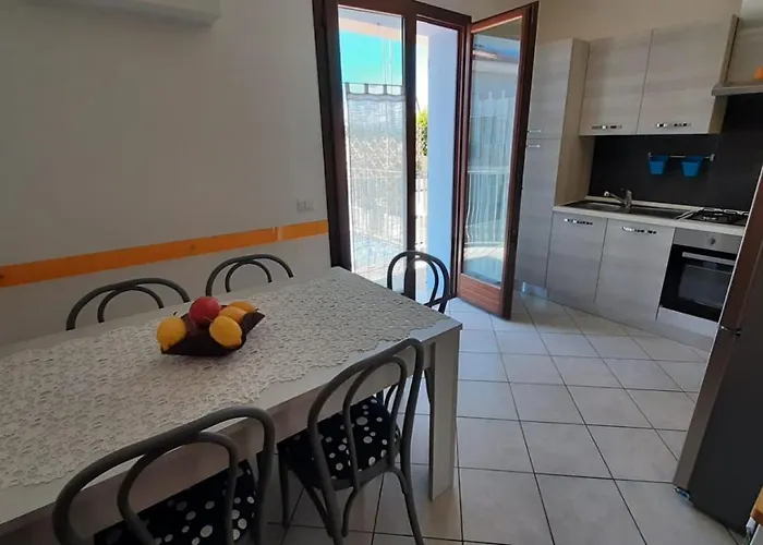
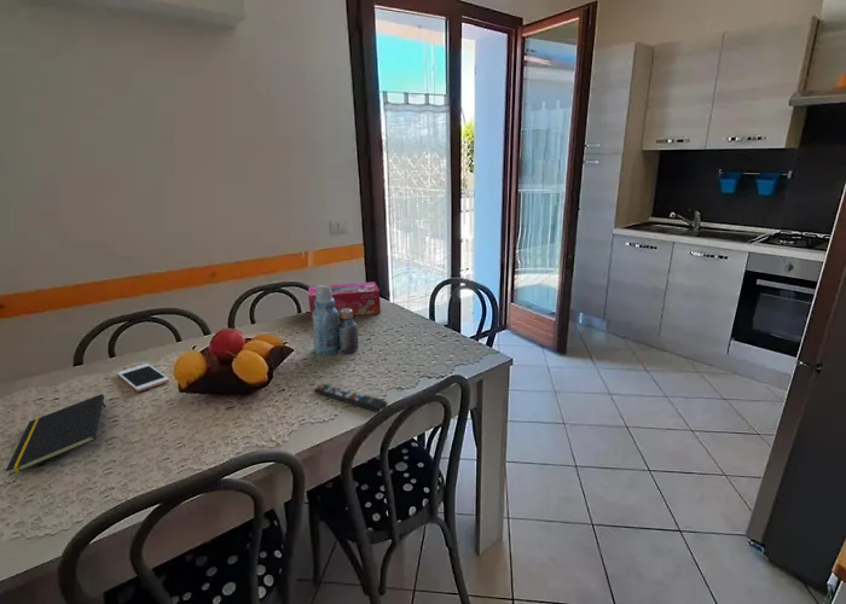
+ tissue box [307,280,382,320]
+ notepad [5,393,106,477]
+ cell phone [116,362,170,393]
+ bottle [312,284,359,356]
+ remote control [312,383,389,414]
